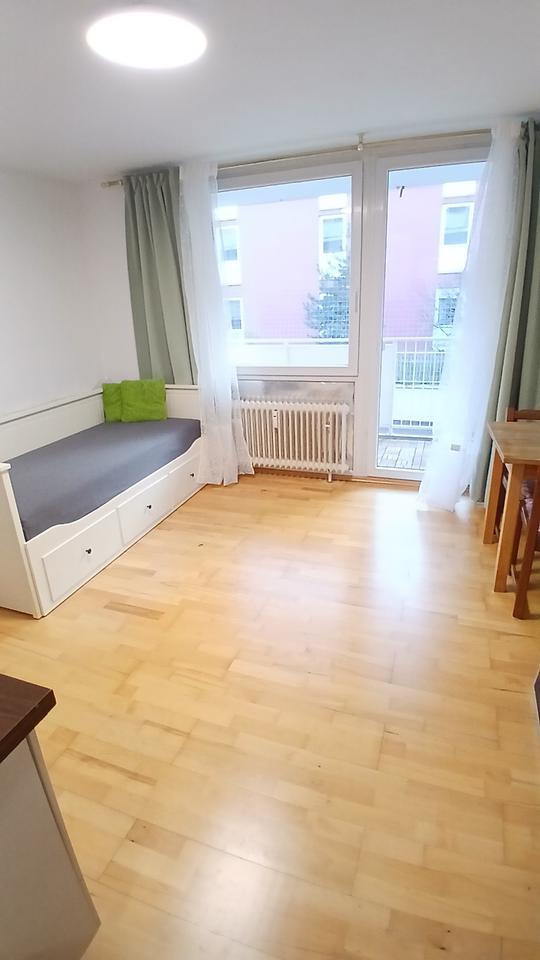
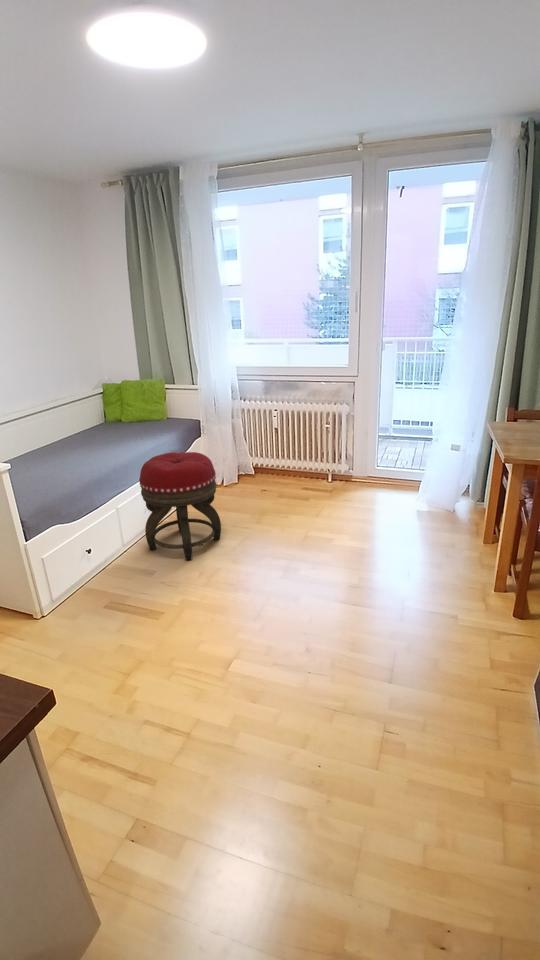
+ footstool [138,451,222,561]
